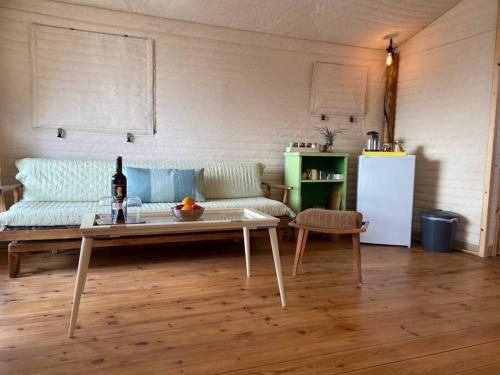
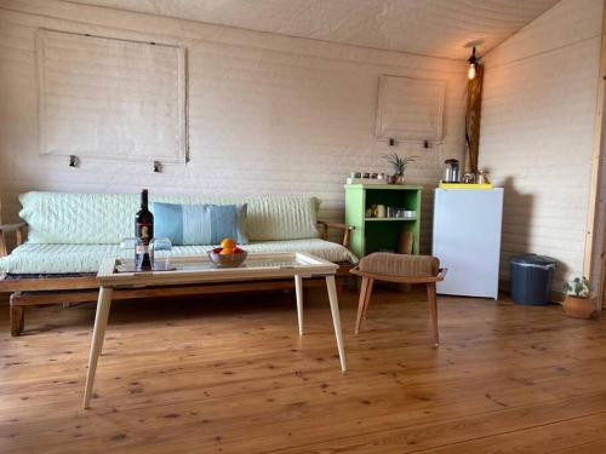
+ potted plant [561,276,600,320]
